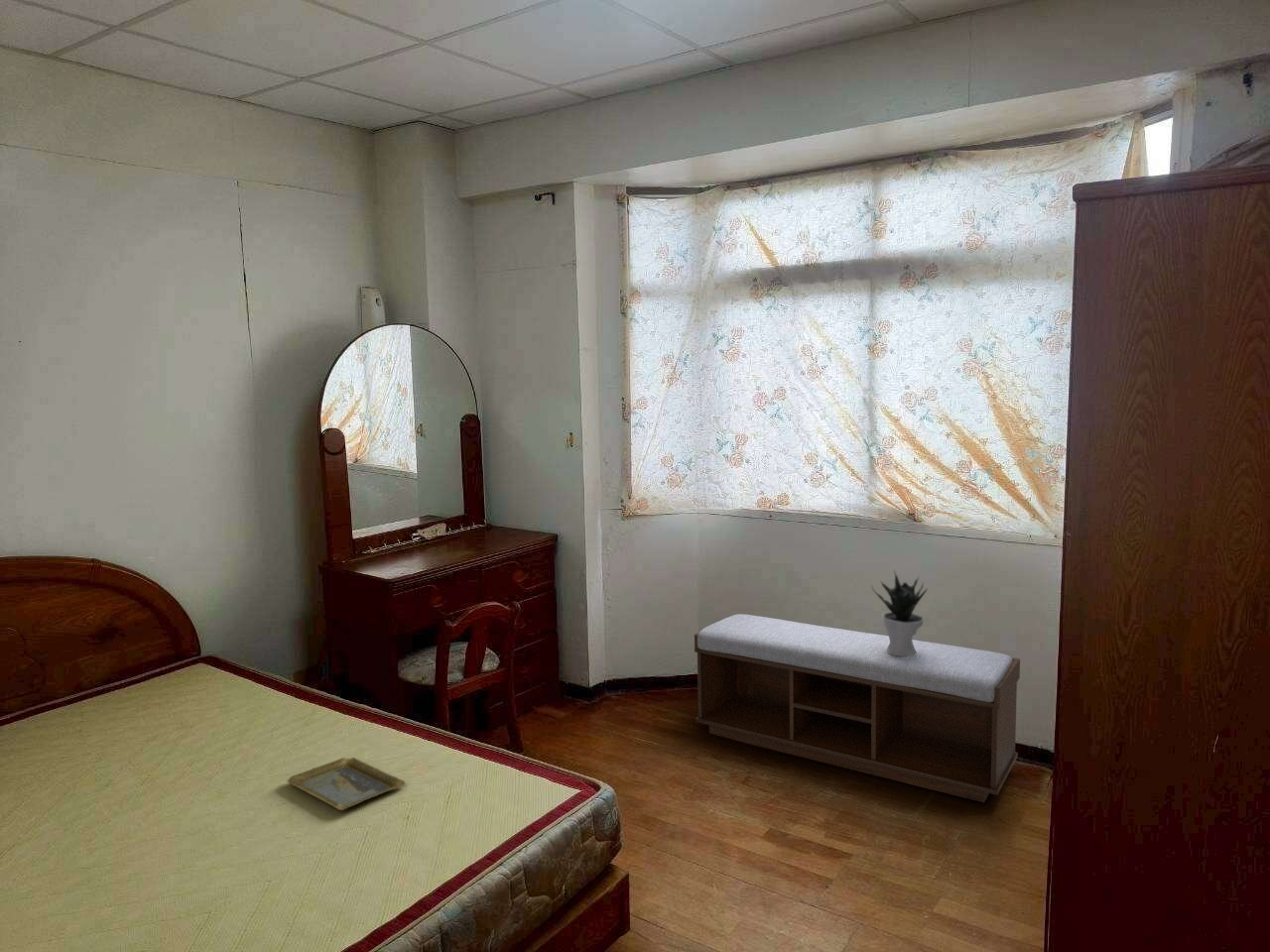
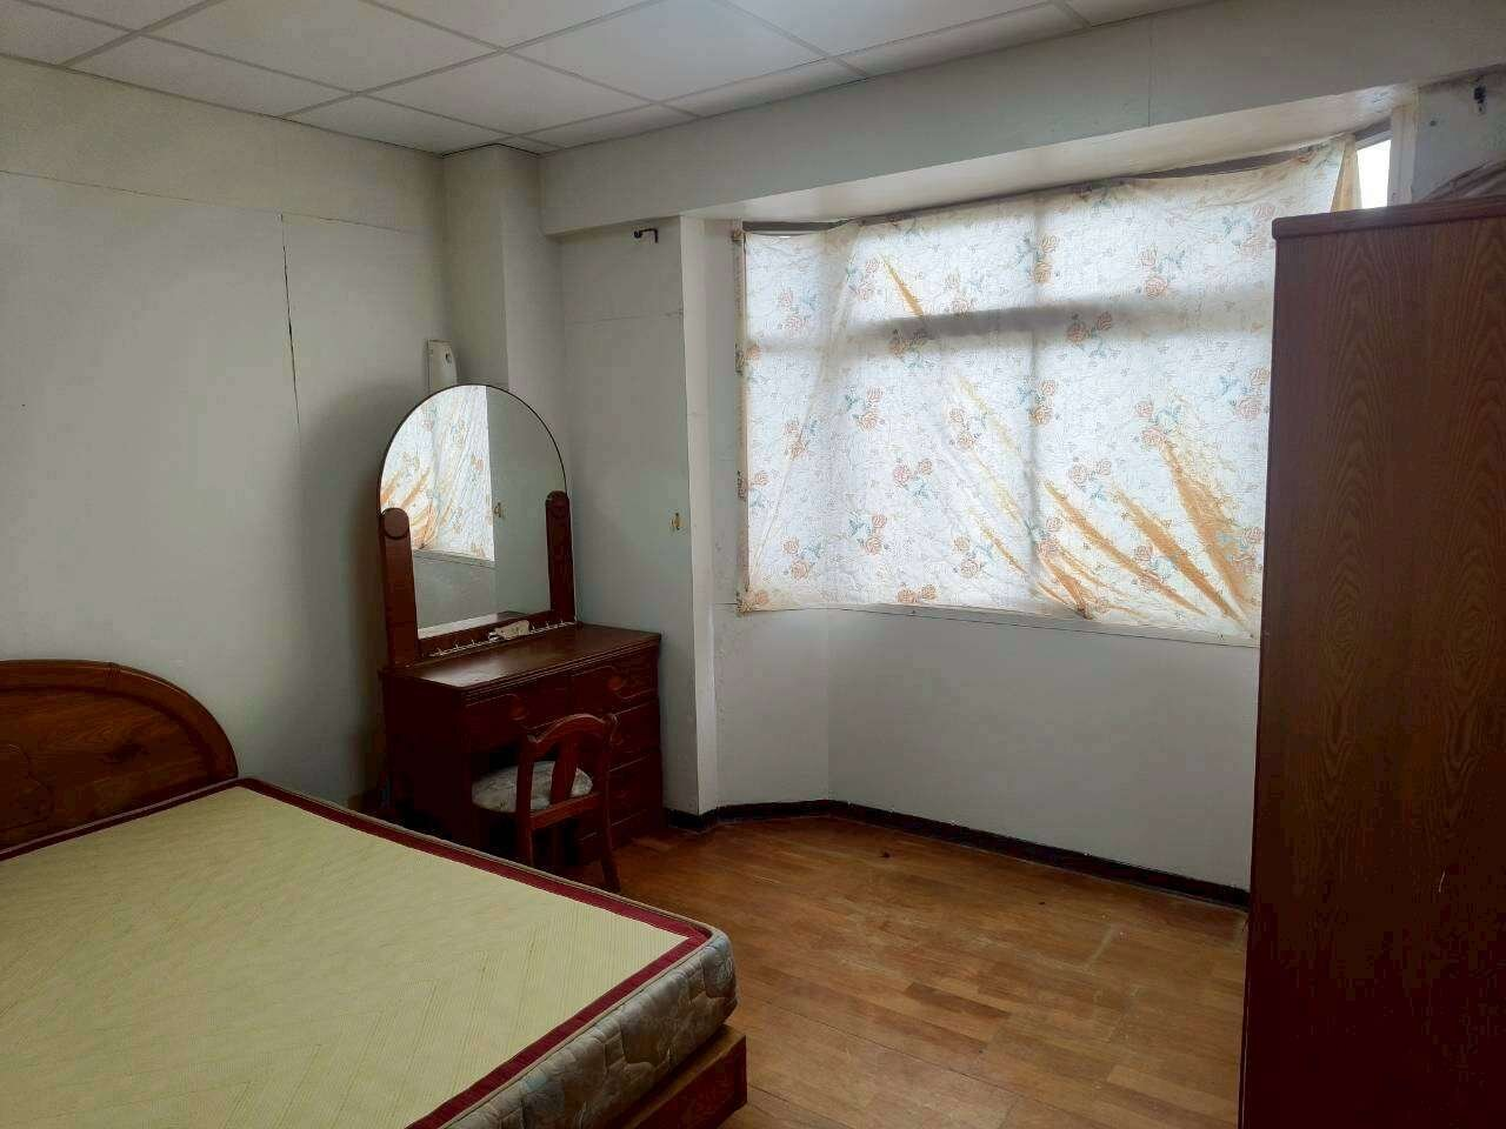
- bench [694,613,1021,803]
- potted plant [870,569,929,656]
- tray [286,757,407,811]
